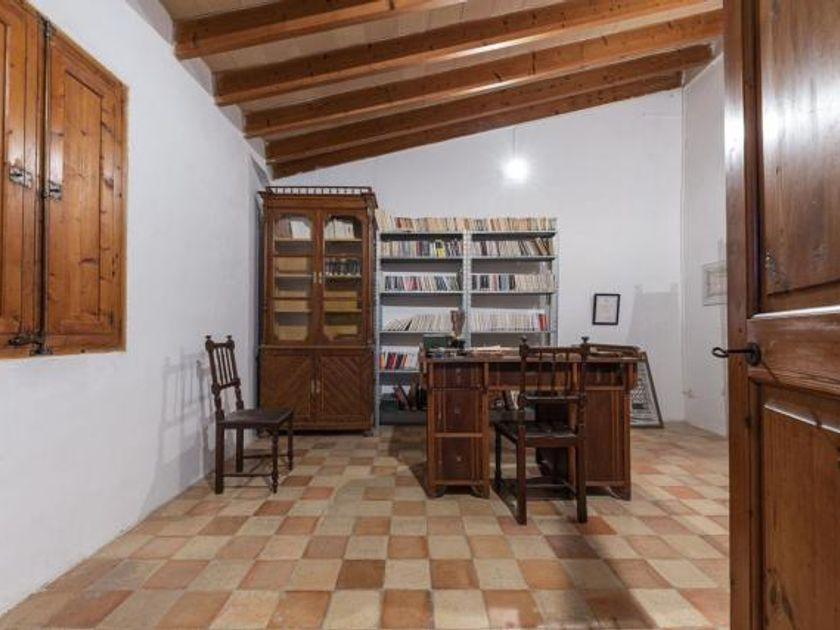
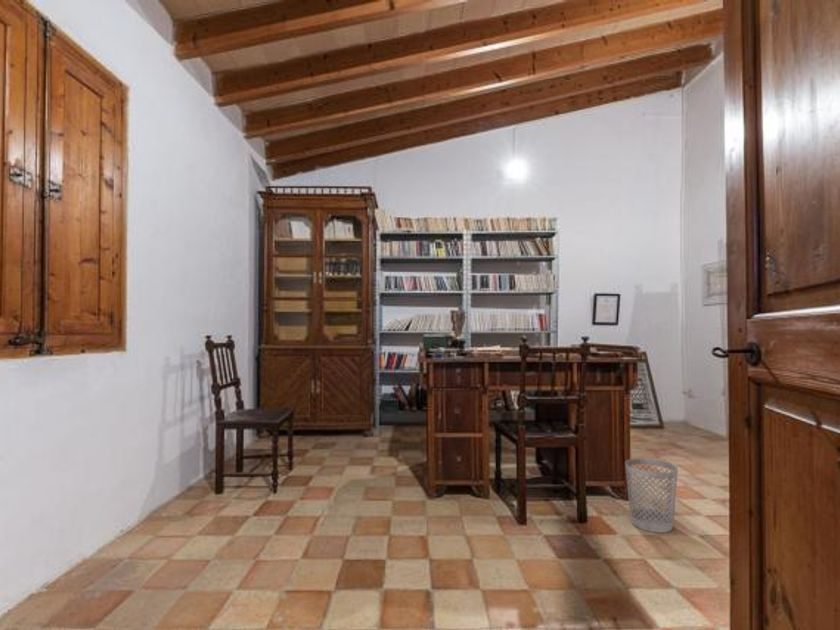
+ wastebasket [624,457,679,534]
